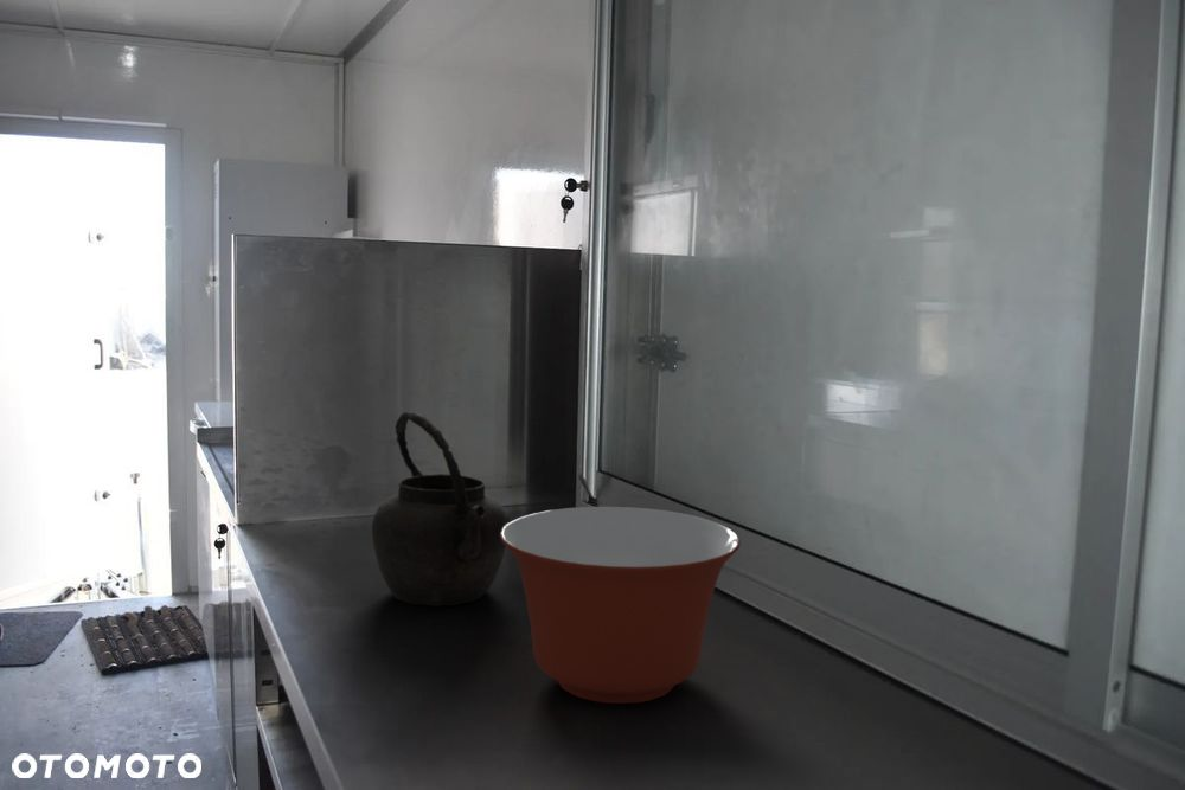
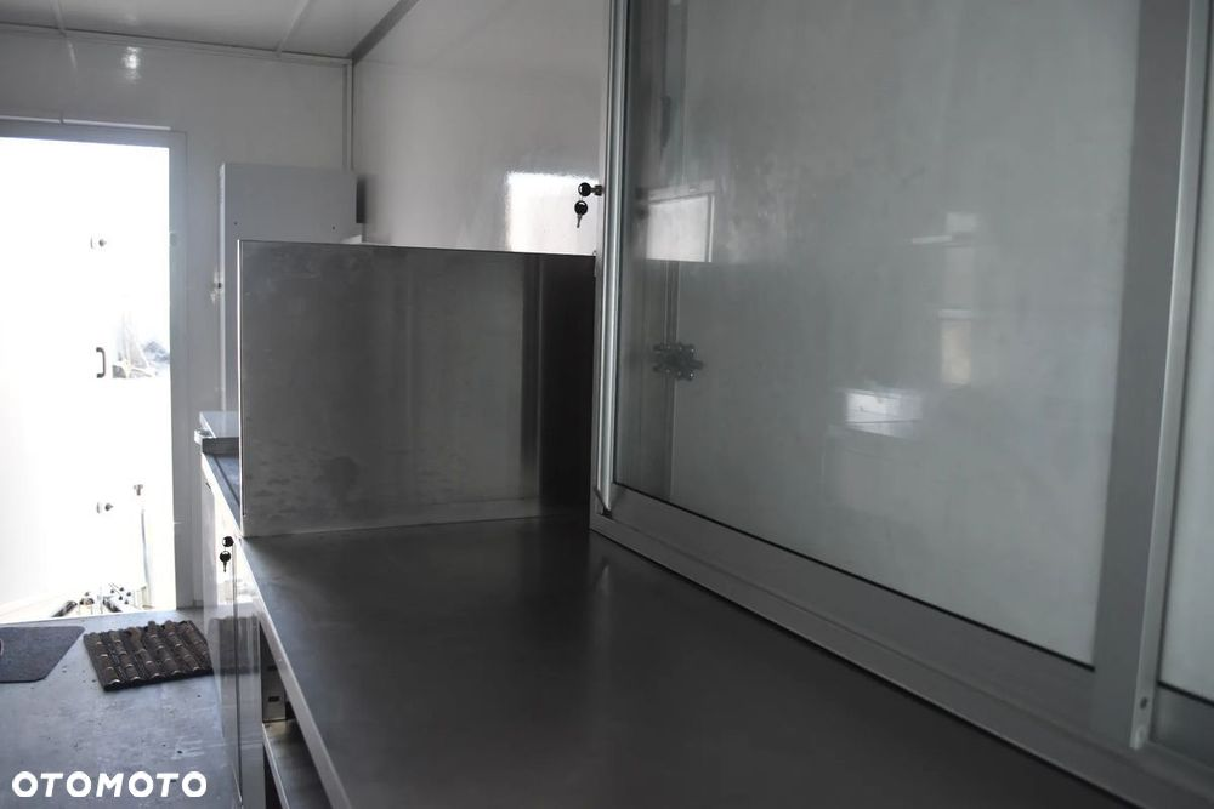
- kettle [371,411,511,608]
- mixing bowl [500,506,742,705]
